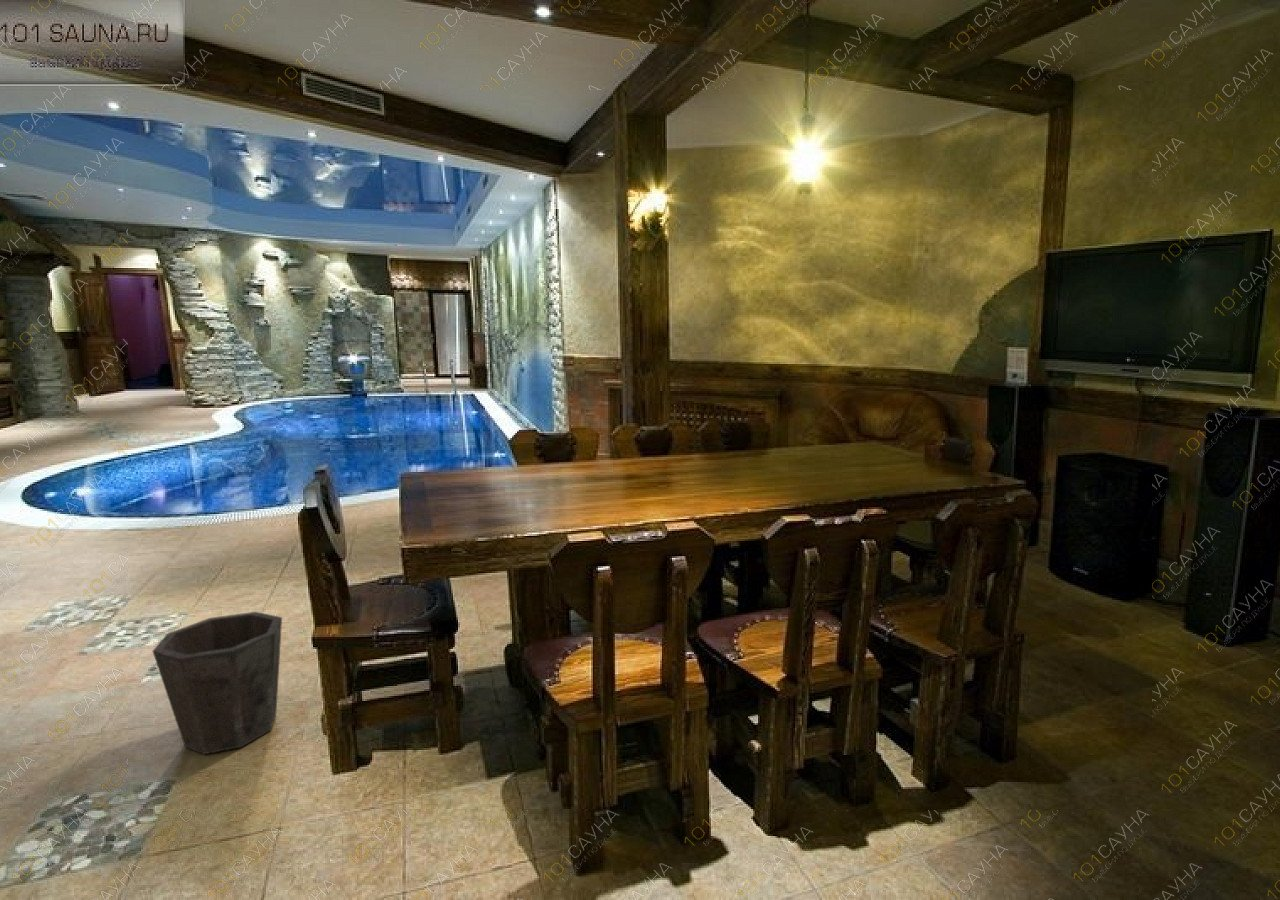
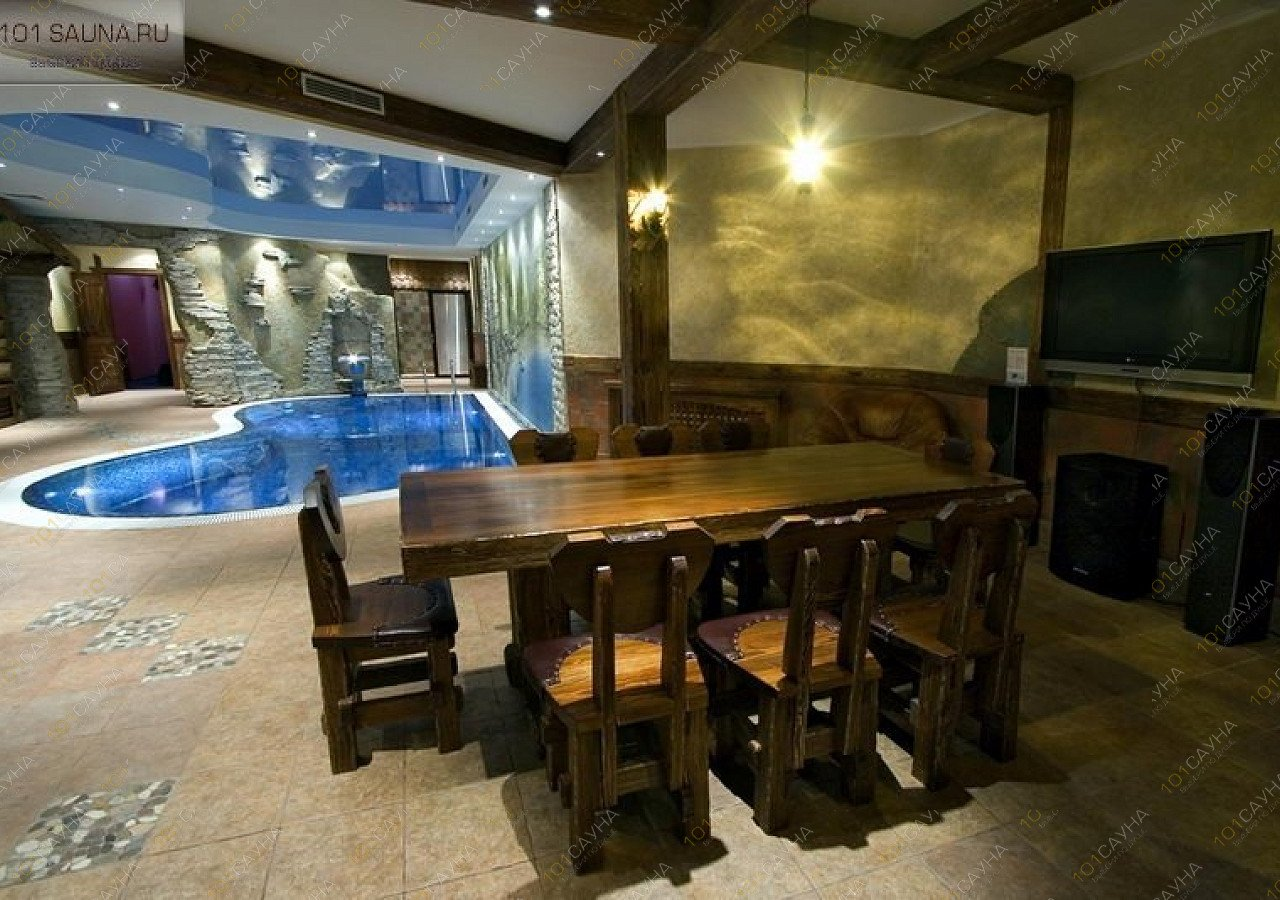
- waste bin [152,611,283,755]
